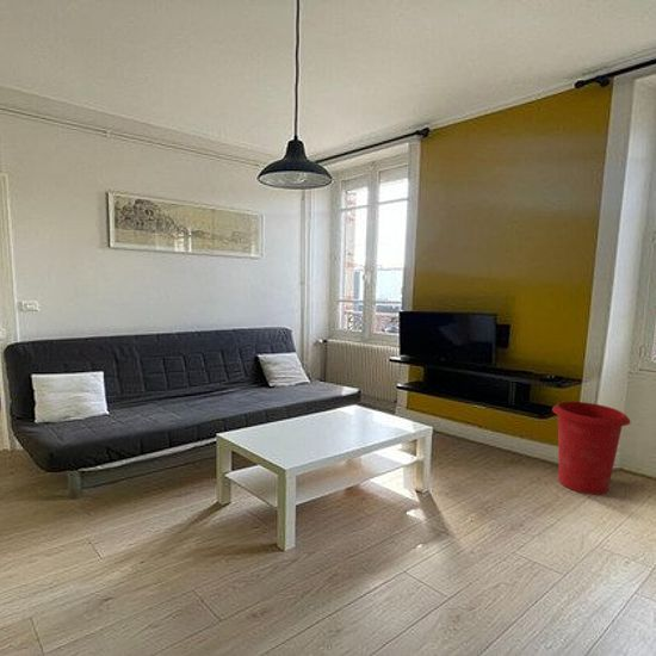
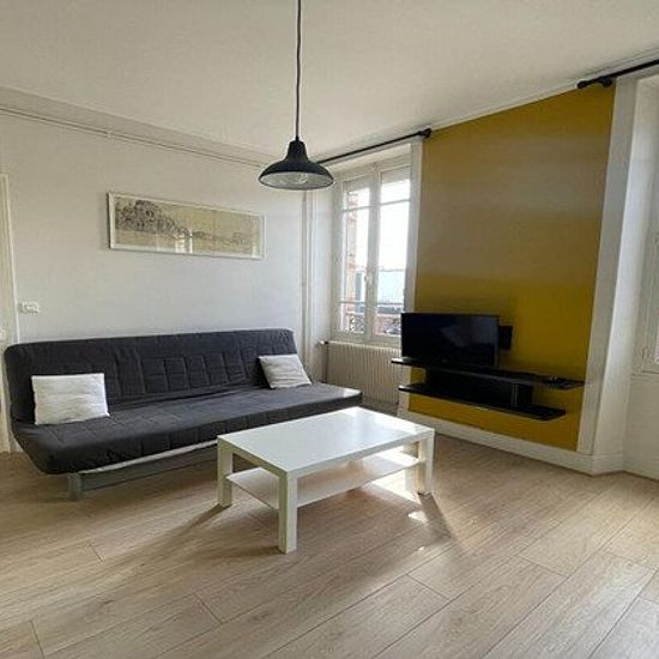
- waste bin [551,401,632,496]
